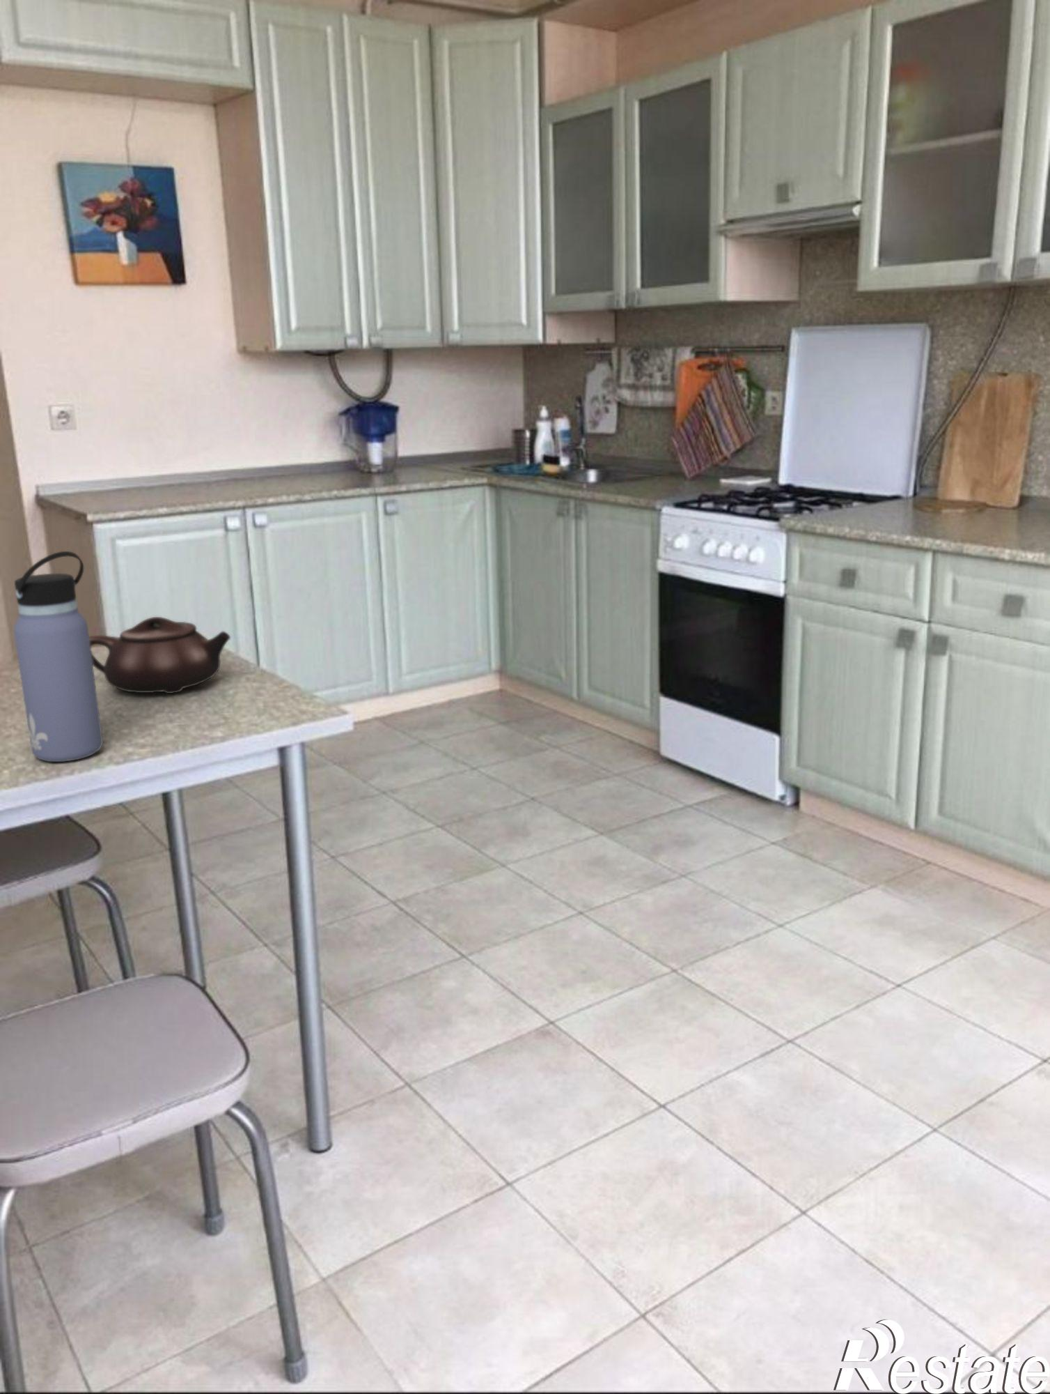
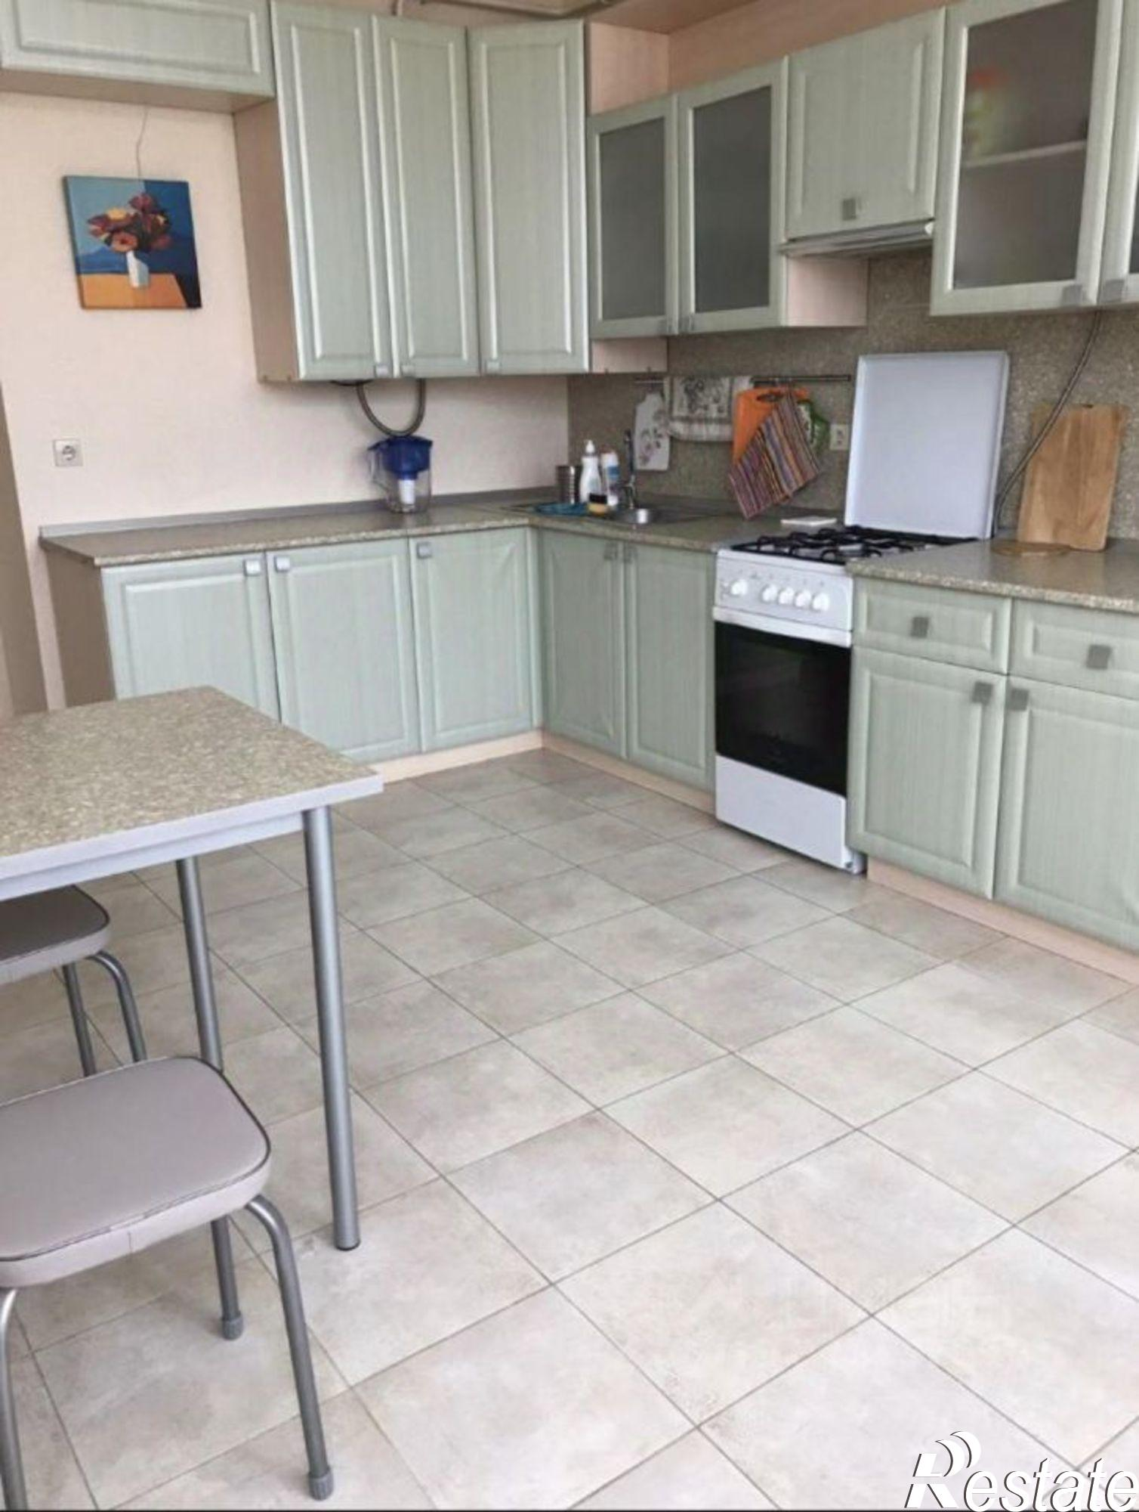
- water bottle [13,551,104,763]
- teapot [89,616,232,694]
